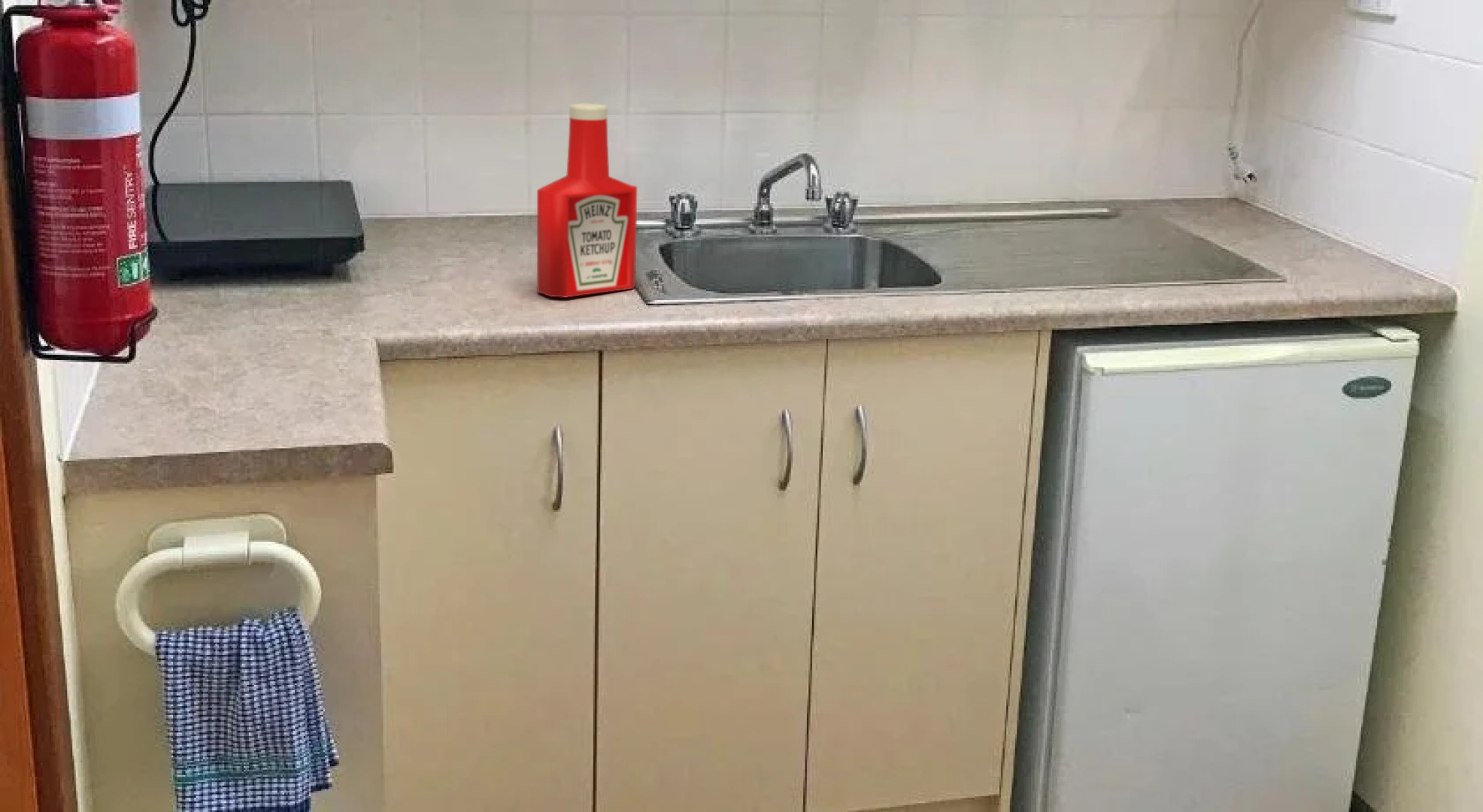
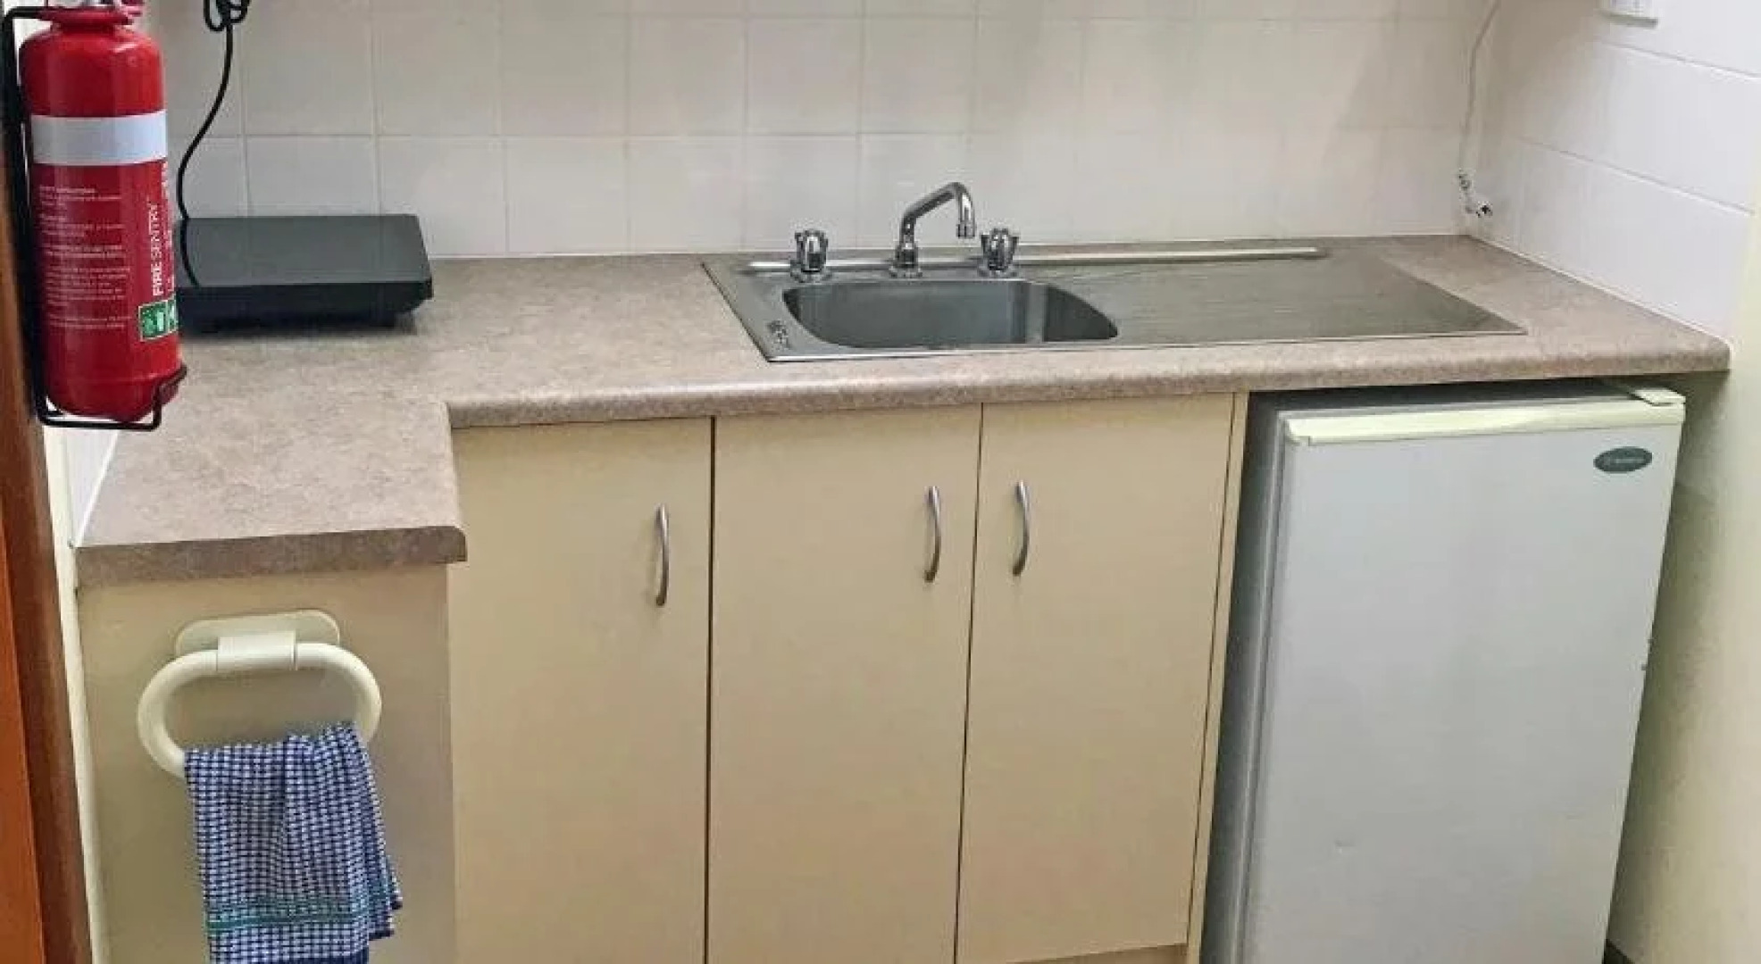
- soap bottle [536,102,638,298]
